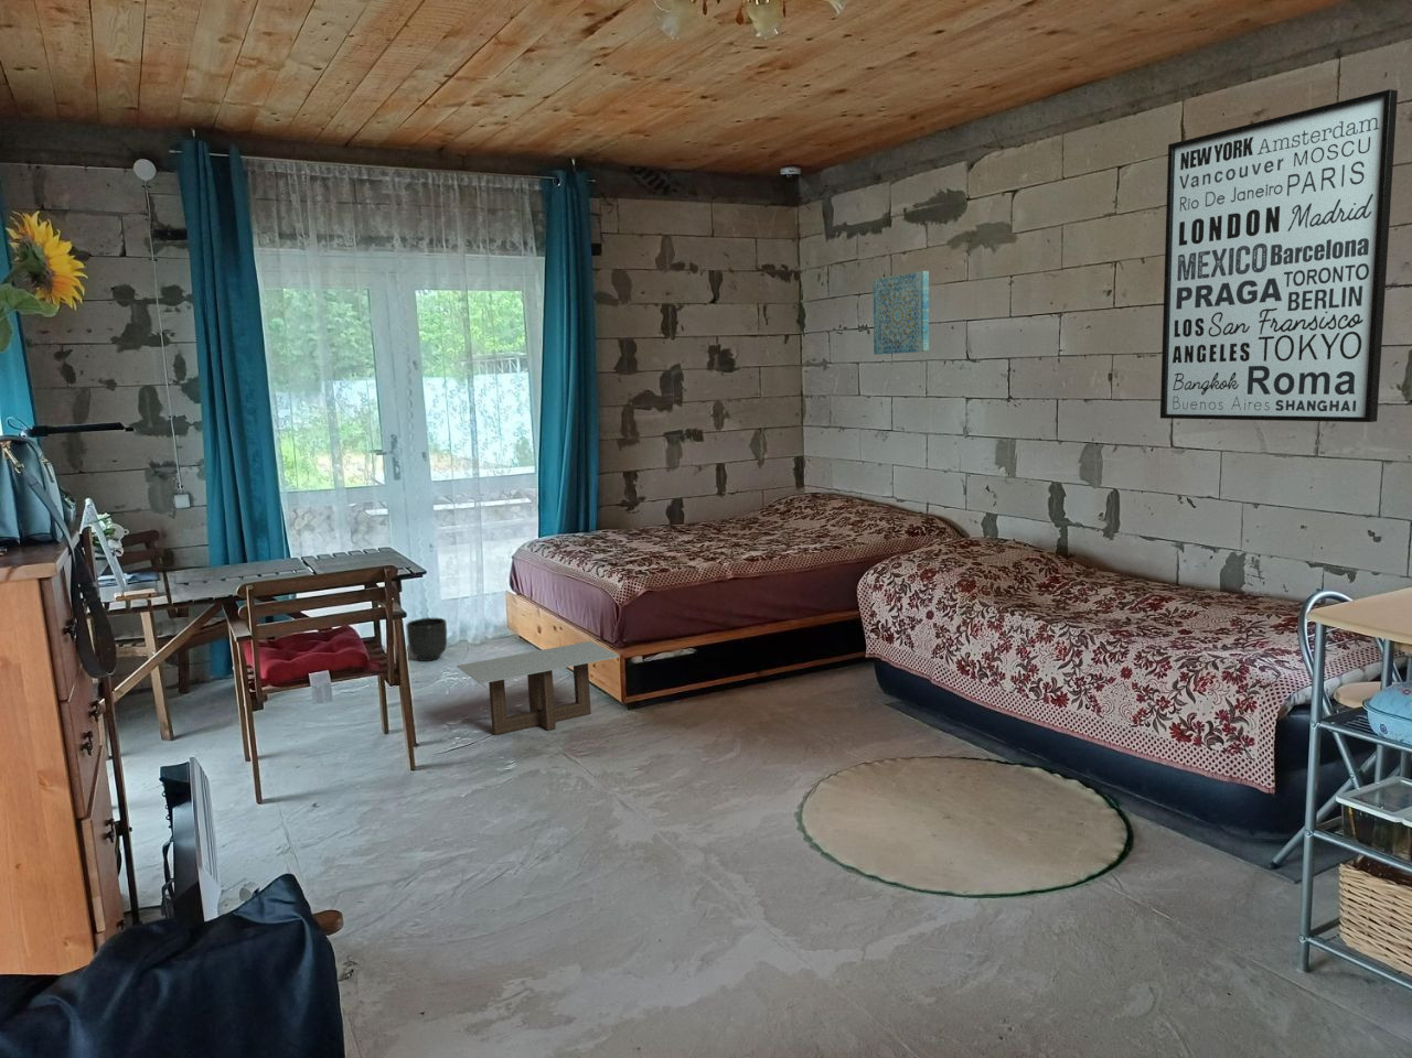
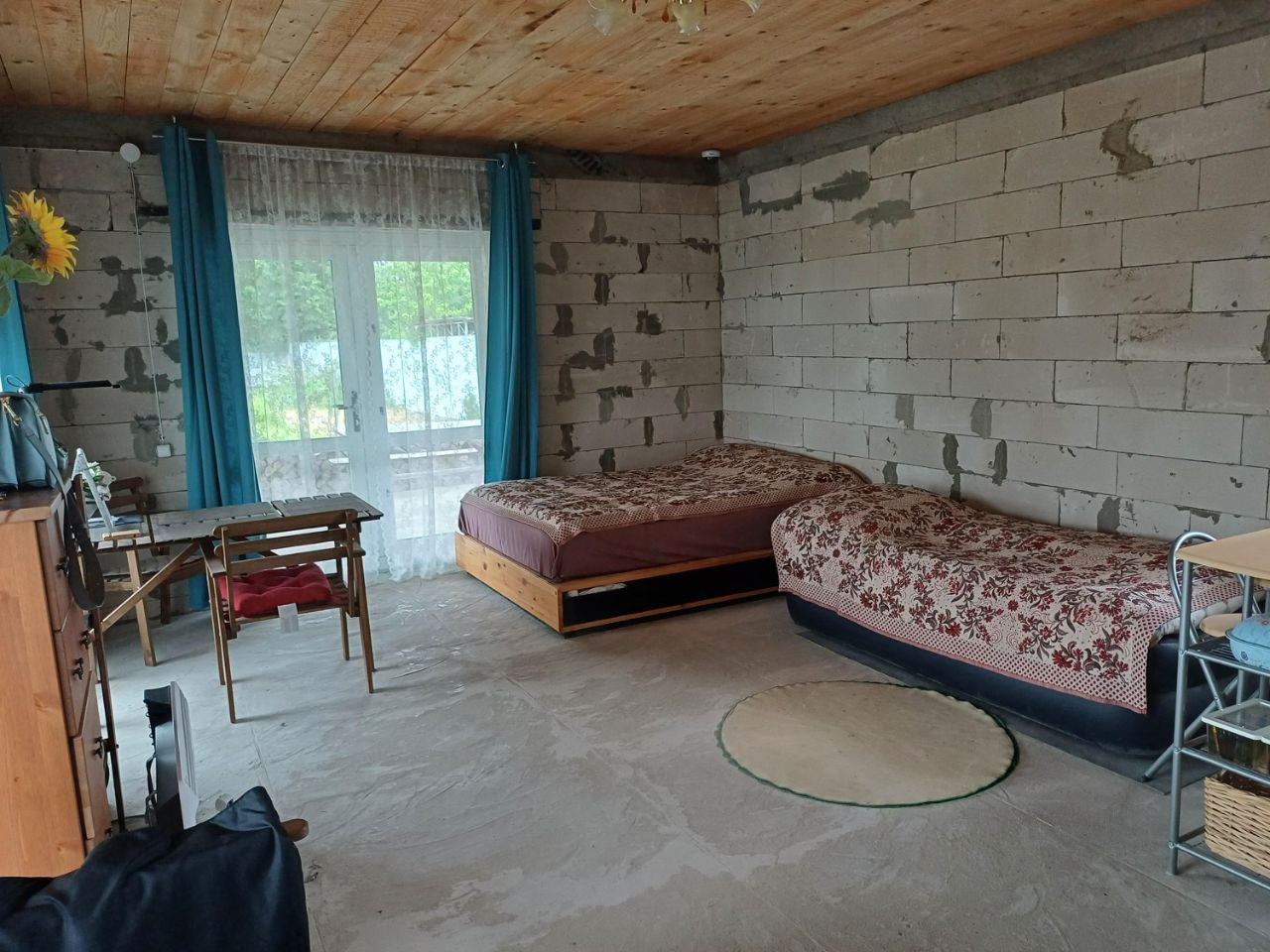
- side table [456,640,622,736]
- wall art [1160,88,1399,423]
- planter [405,617,448,662]
- wall art [872,270,929,356]
